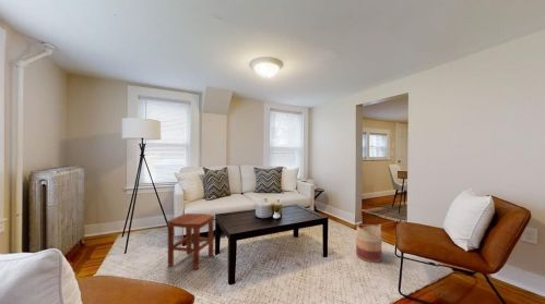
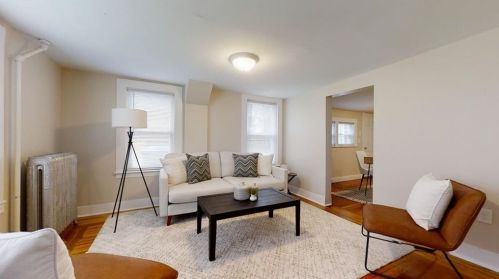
- basket [355,223,383,263]
- stool [167,212,215,270]
